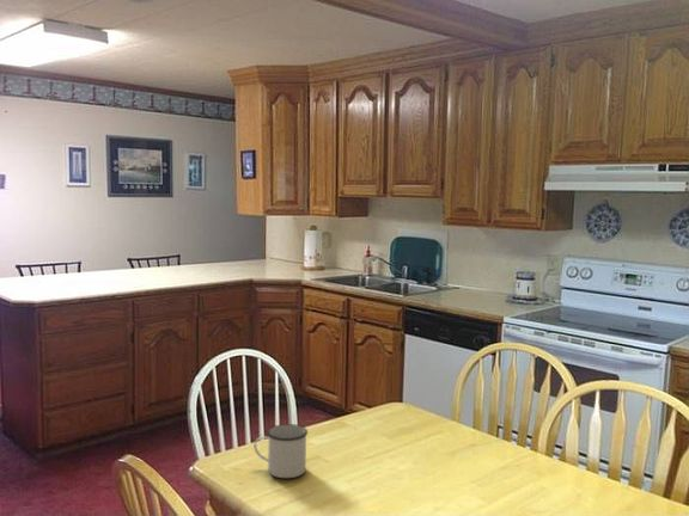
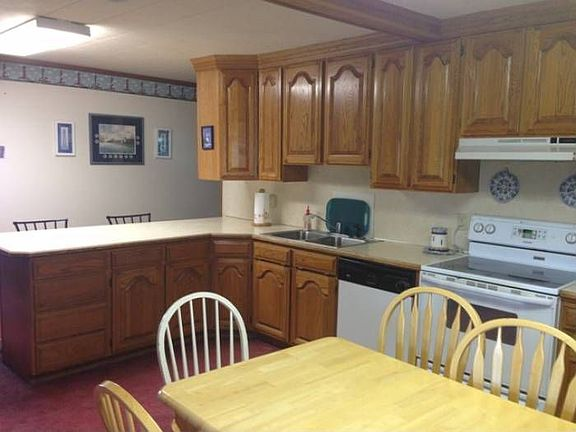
- mug [252,423,309,479]
